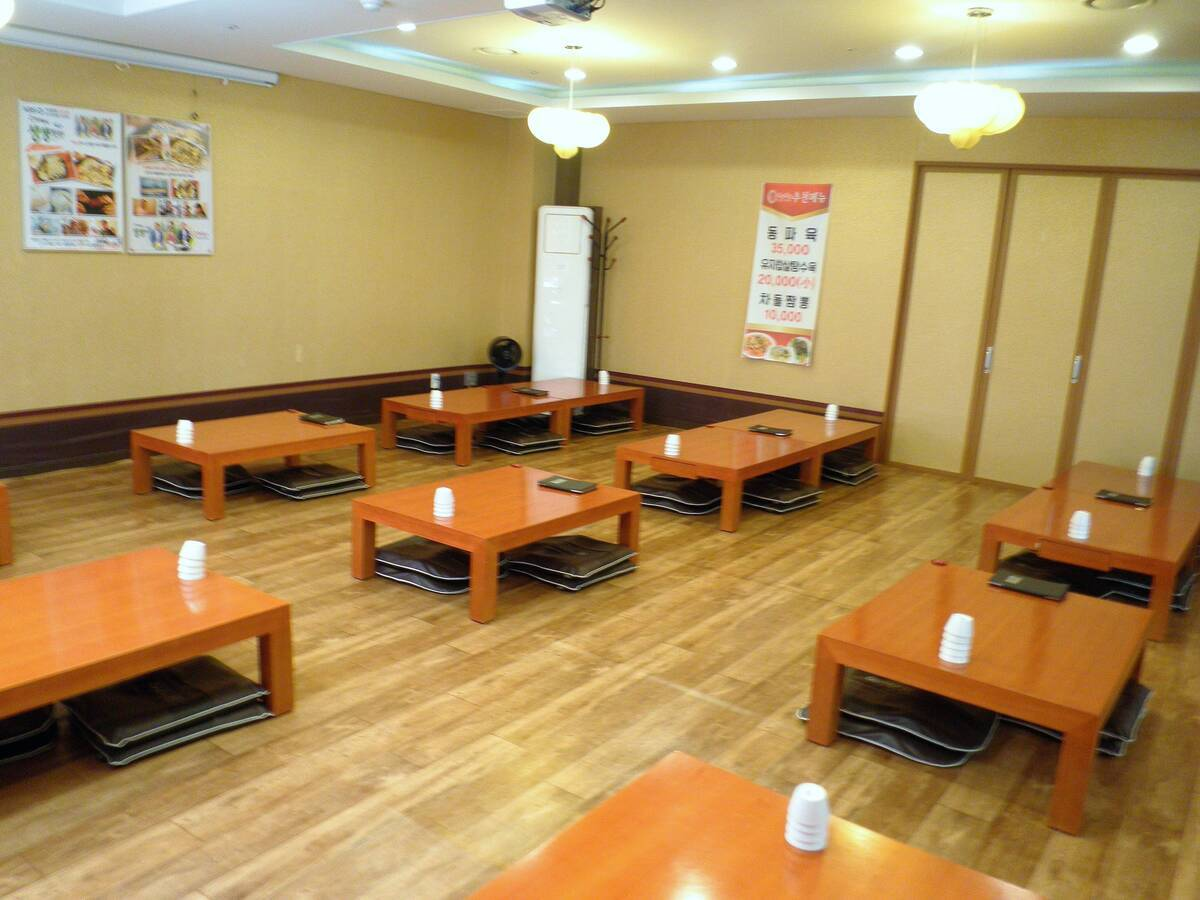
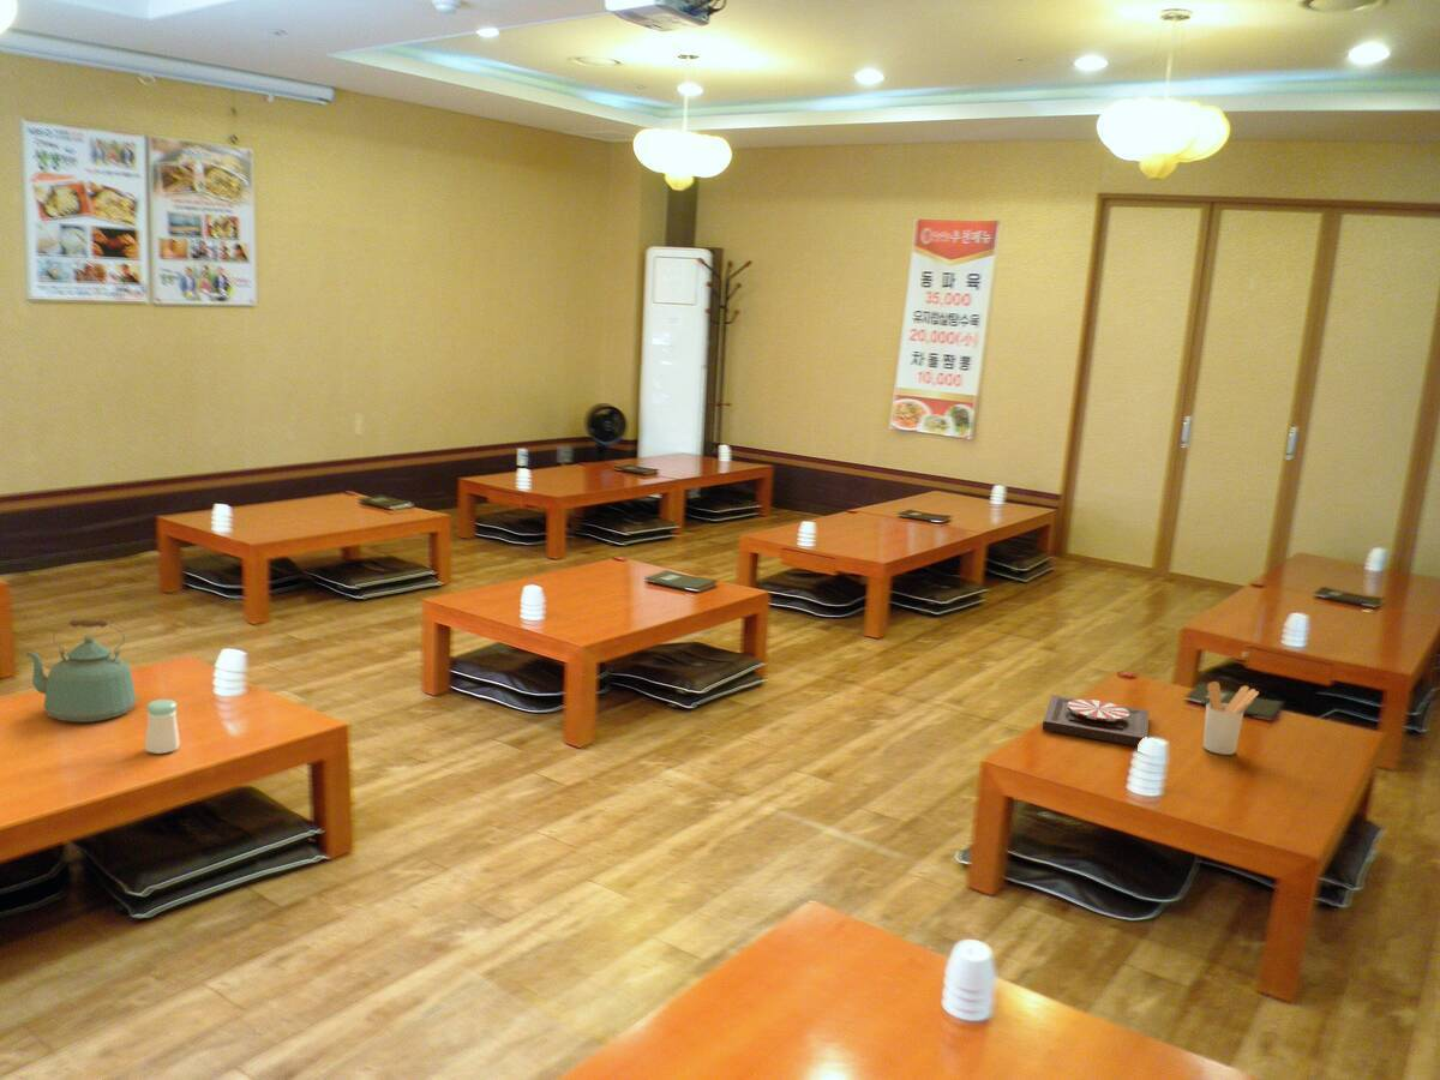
+ salt shaker [144,698,181,755]
+ utensil holder [1202,680,1260,756]
+ plate [1042,694,1150,748]
+ kettle [24,618,138,724]
